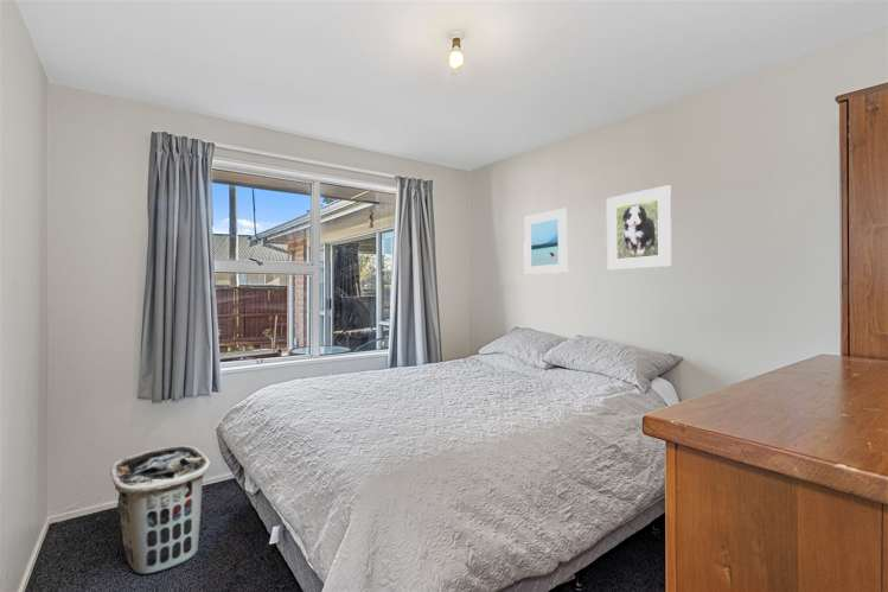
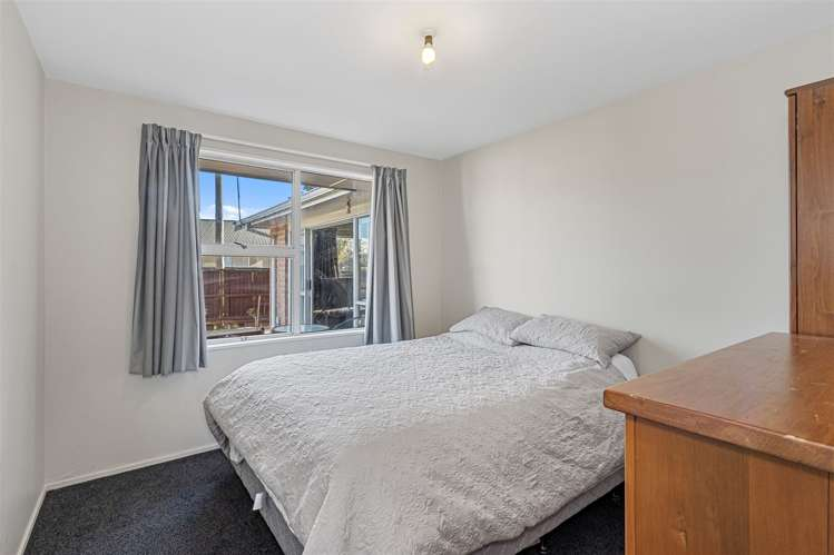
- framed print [523,208,568,276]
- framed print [606,184,672,270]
- clothes hamper [109,445,212,575]
